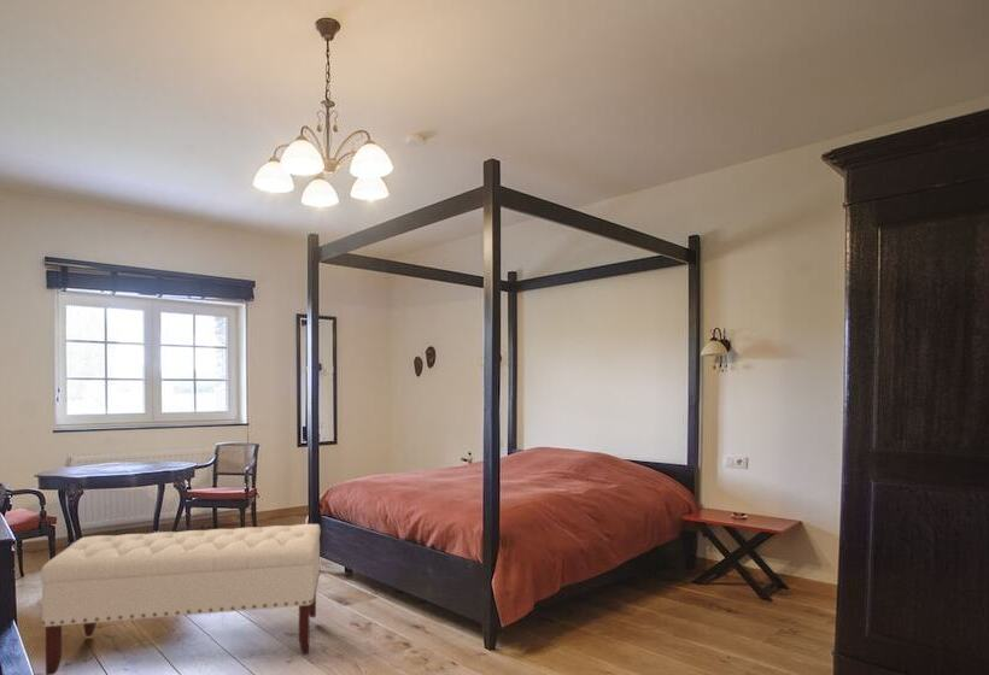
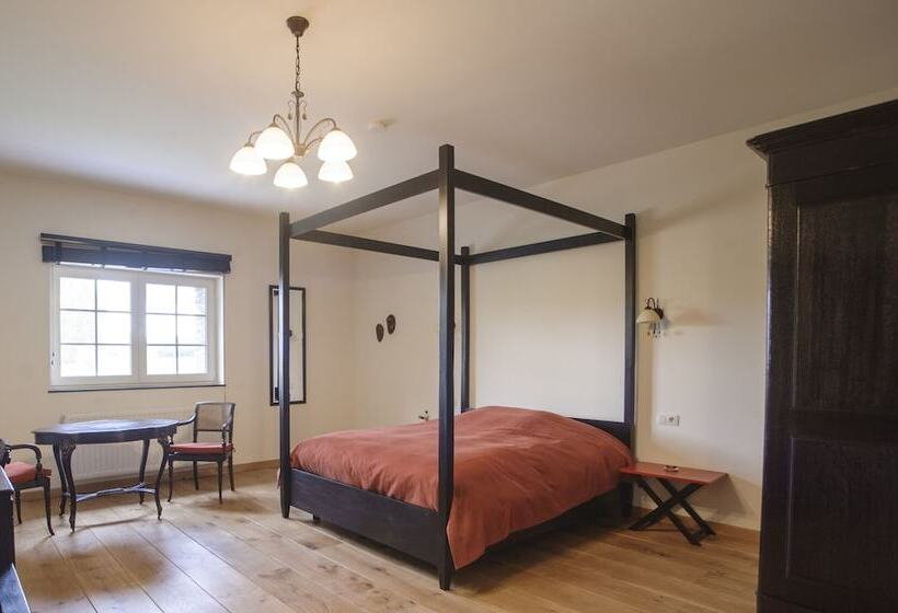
- bench [39,523,322,675]
